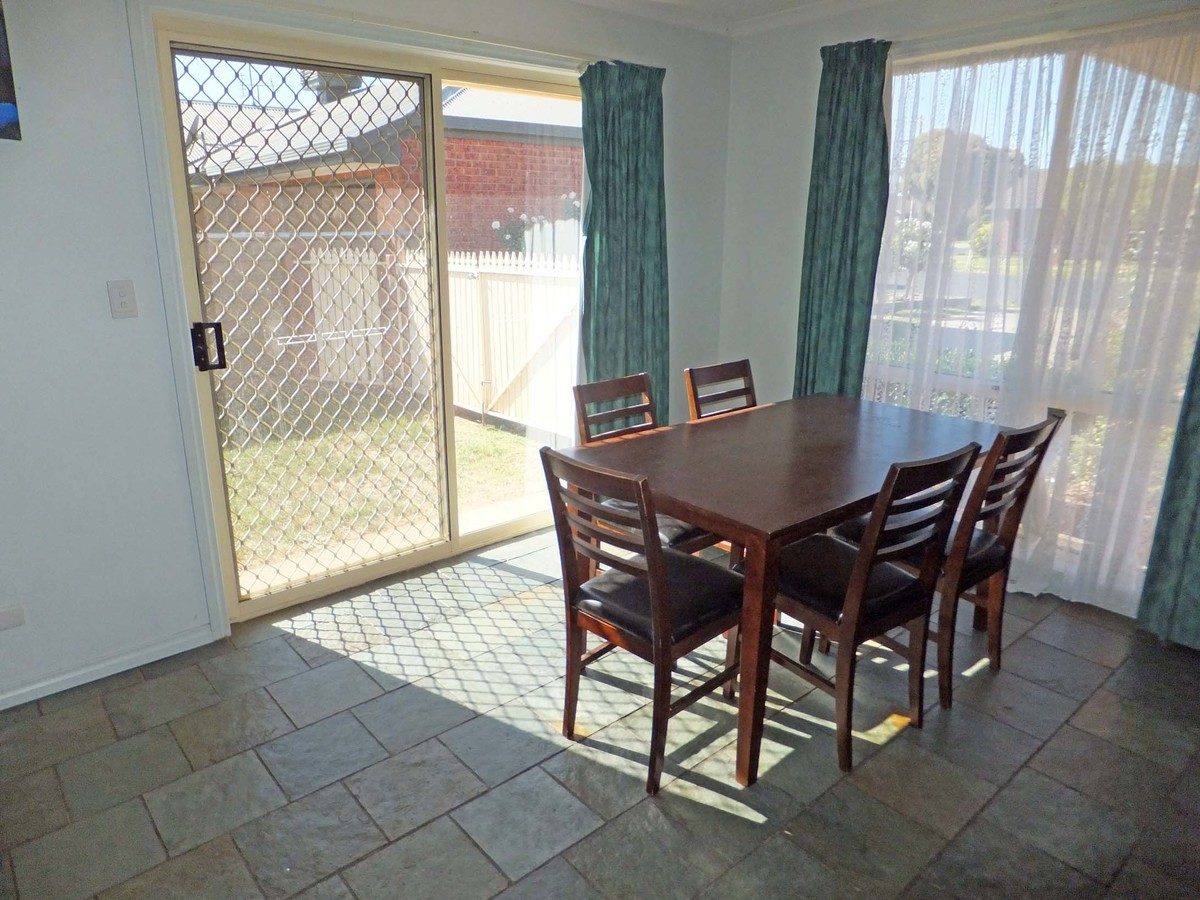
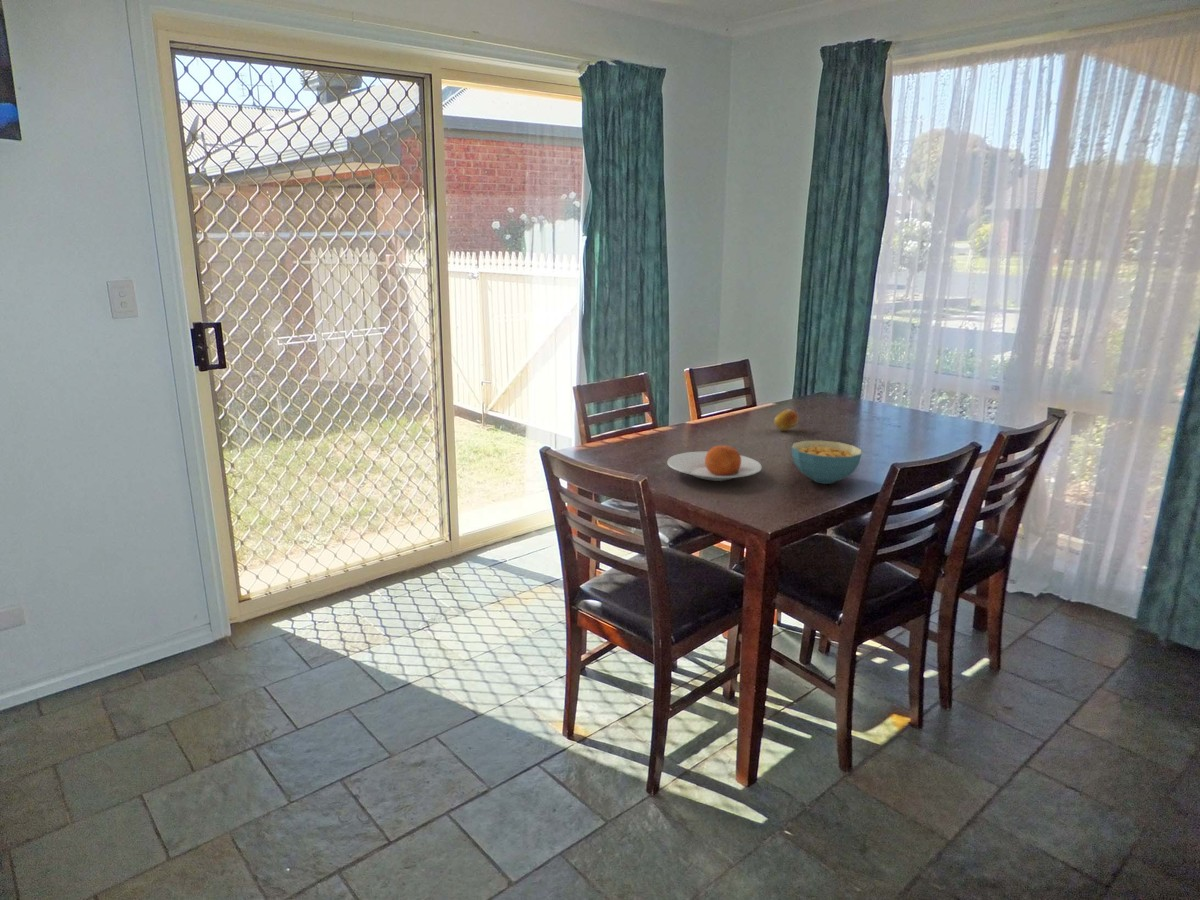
+ plate [666,444,763,482]
+ fruit [773,408,800,432]
+ cereal bowl [790,439,863,485]
